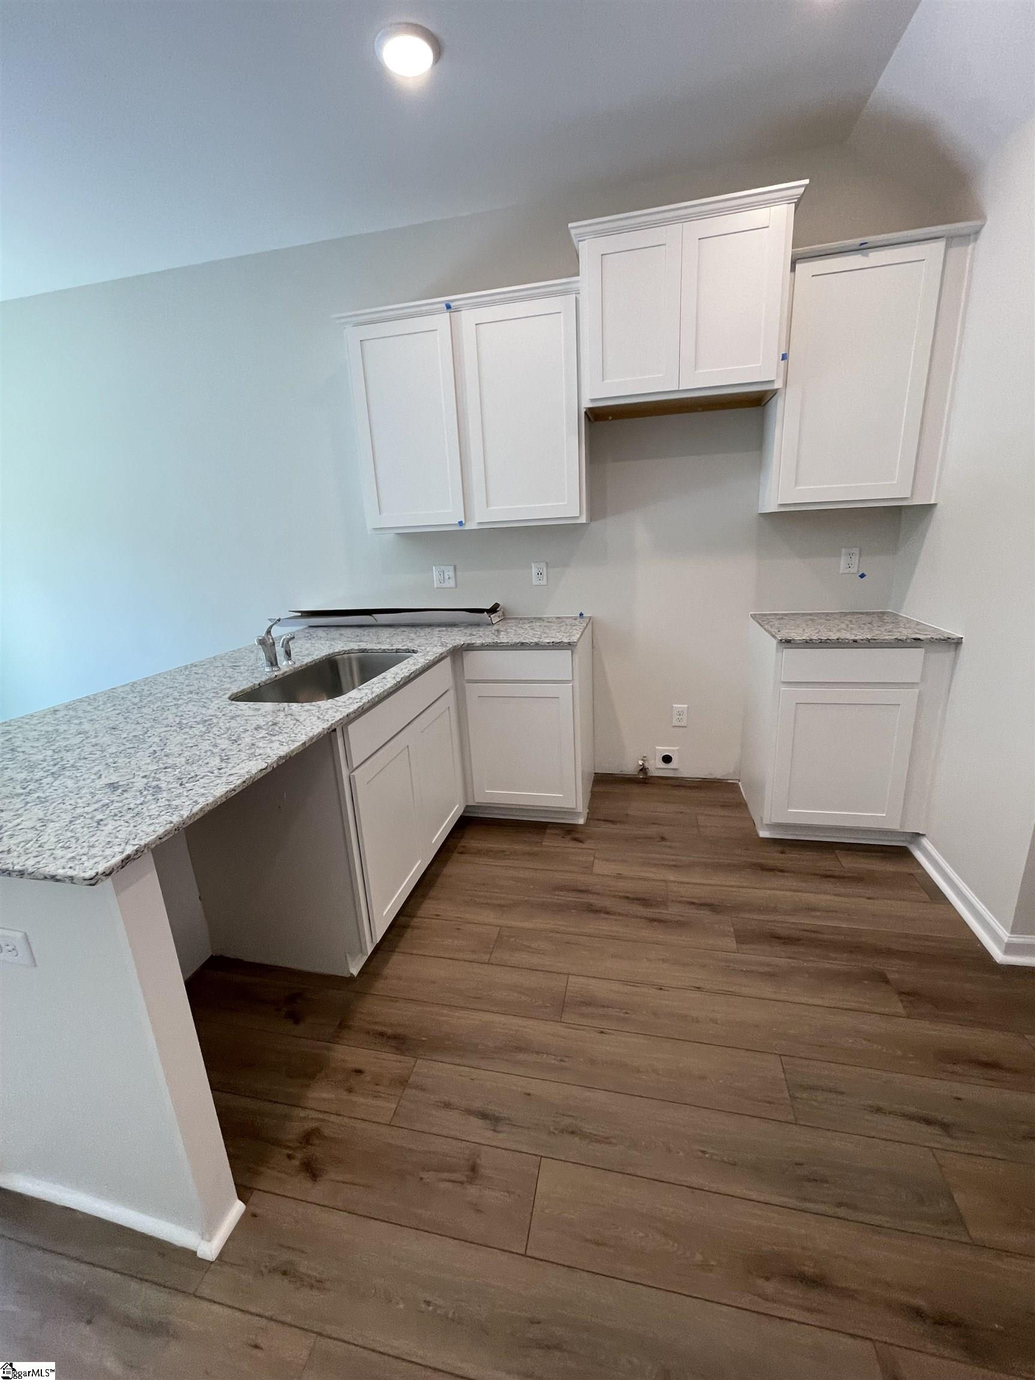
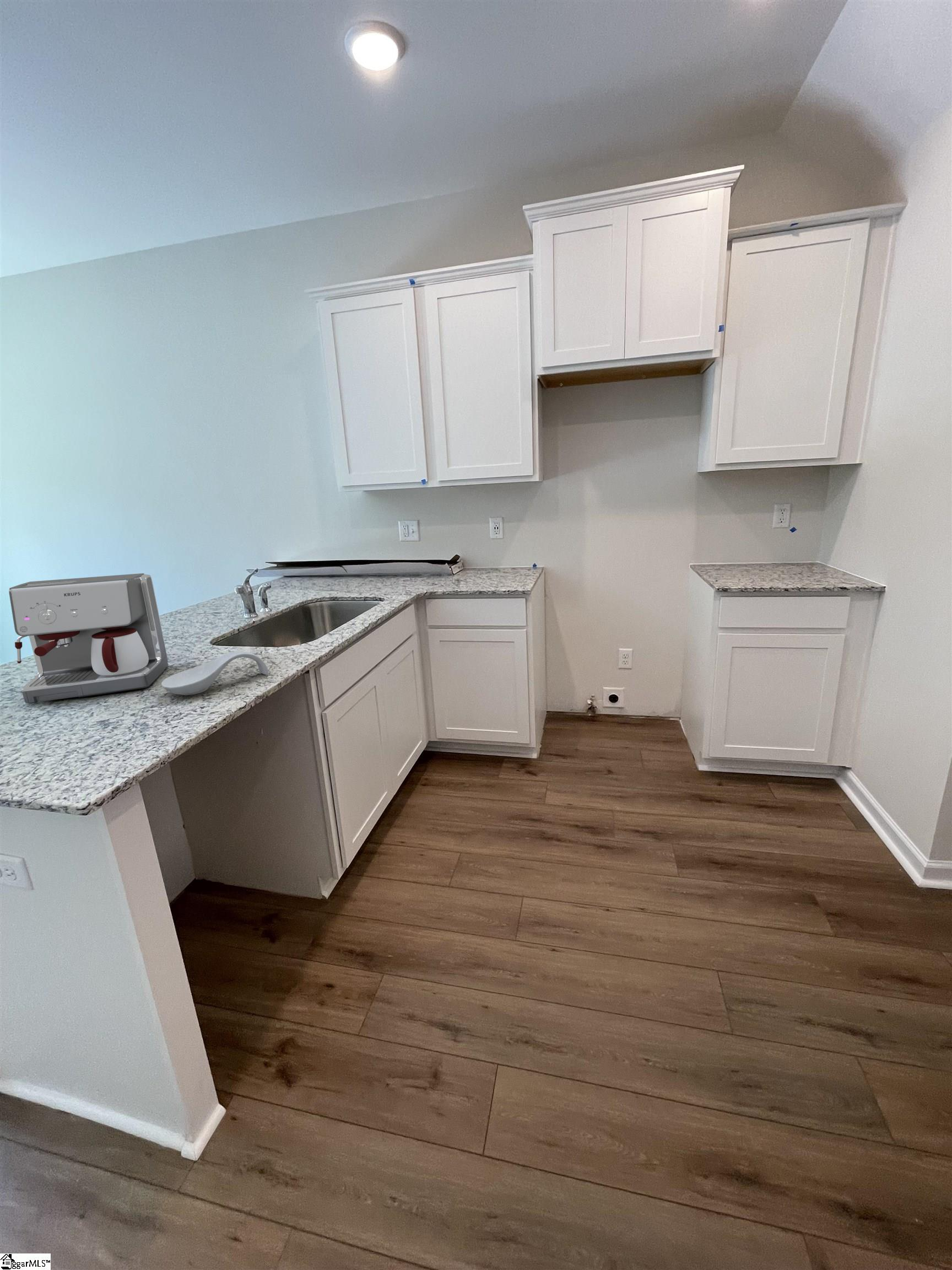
+ spoon rest [161,650,269,696]
+ coffee maker [8,573,169,704]
